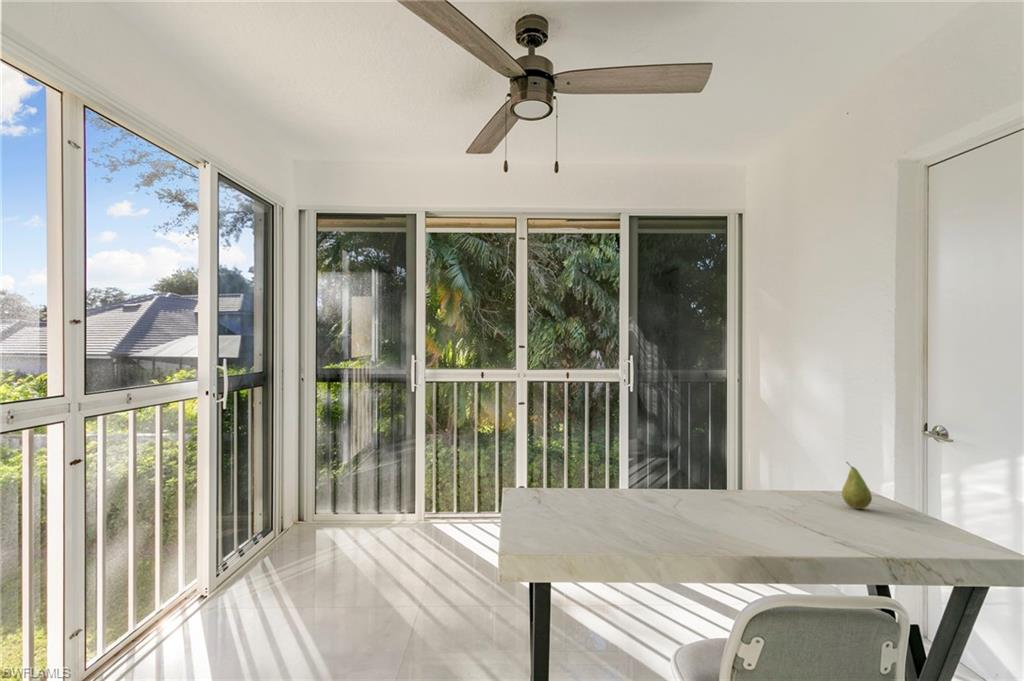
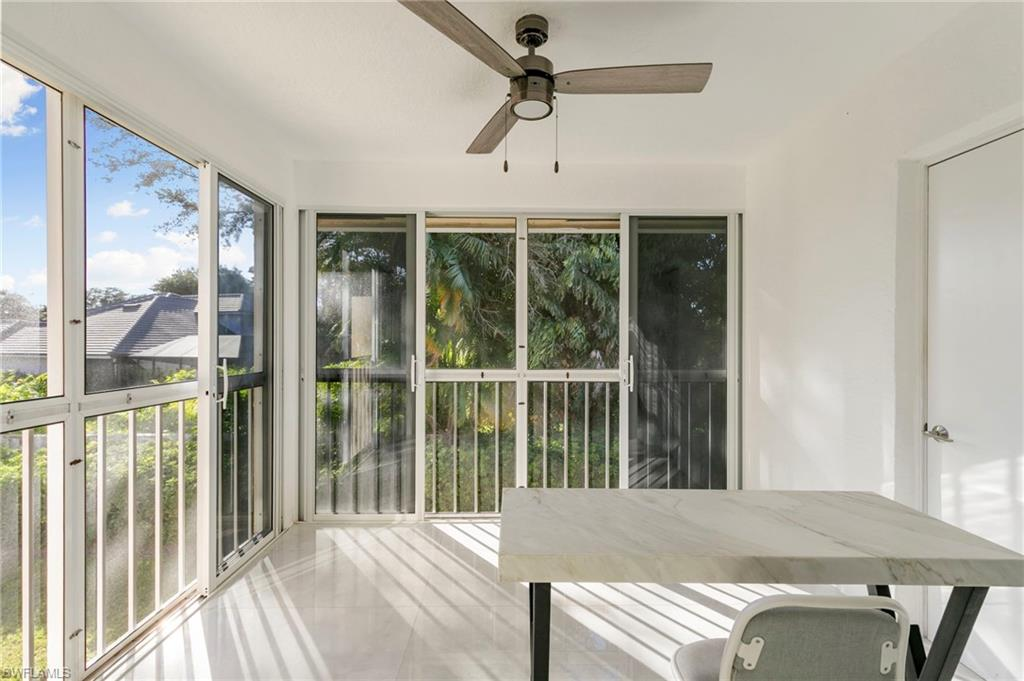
- fruit [841,461,873,510]
